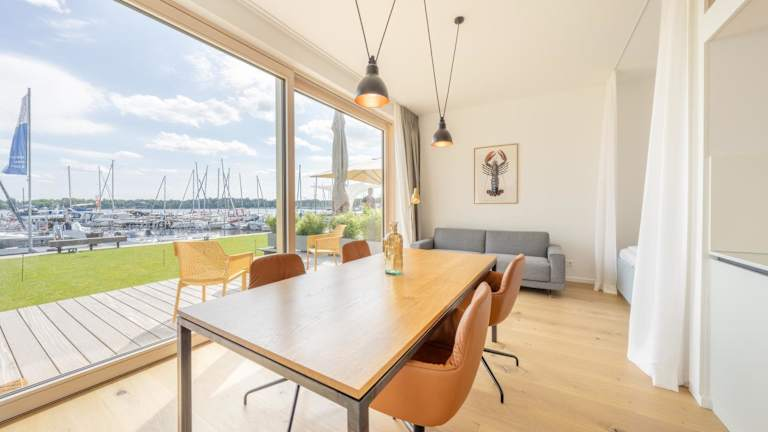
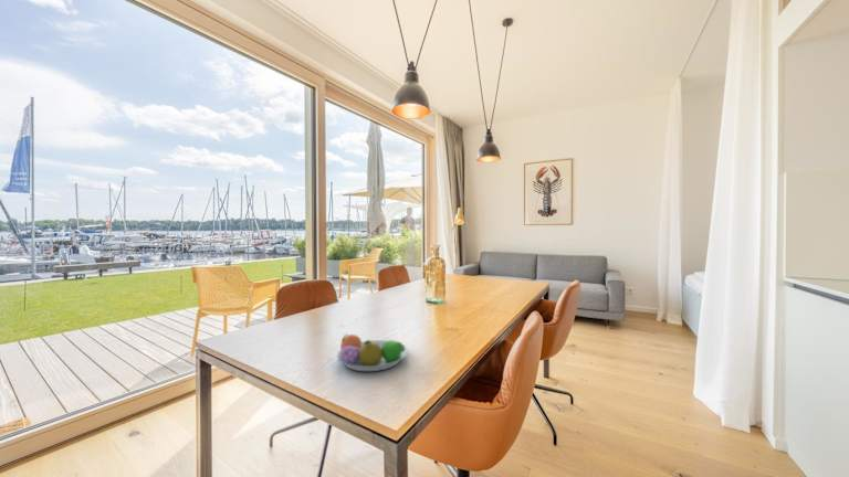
+ fruit bowl [336,332,409,372]
